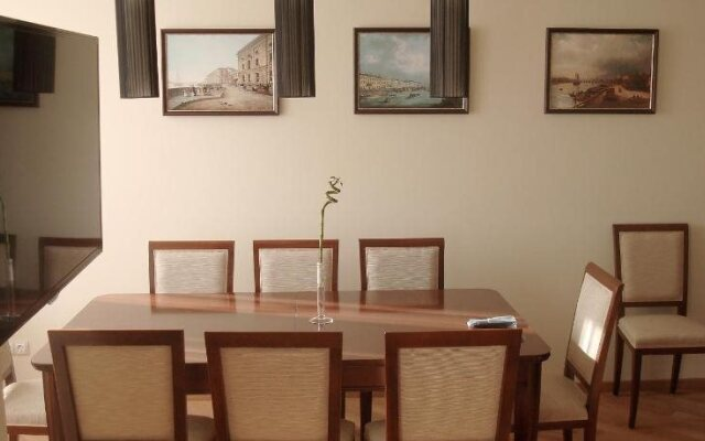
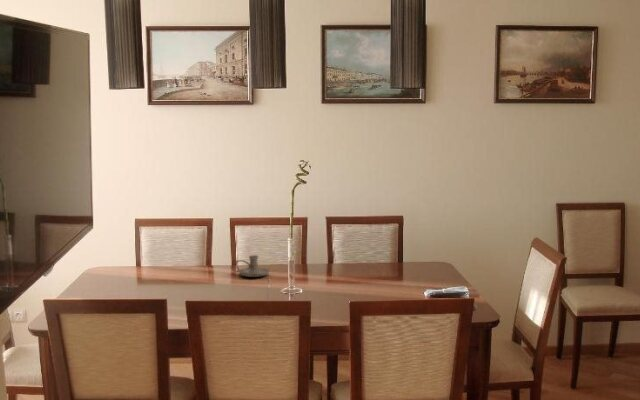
+ candle holder [231,254,270,278]
